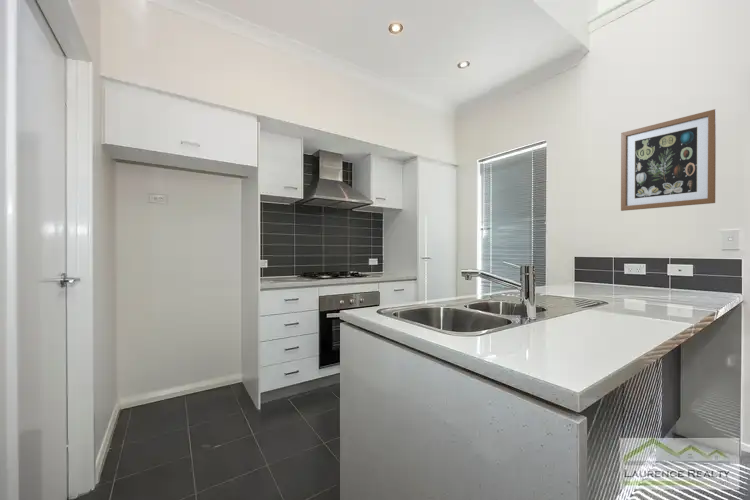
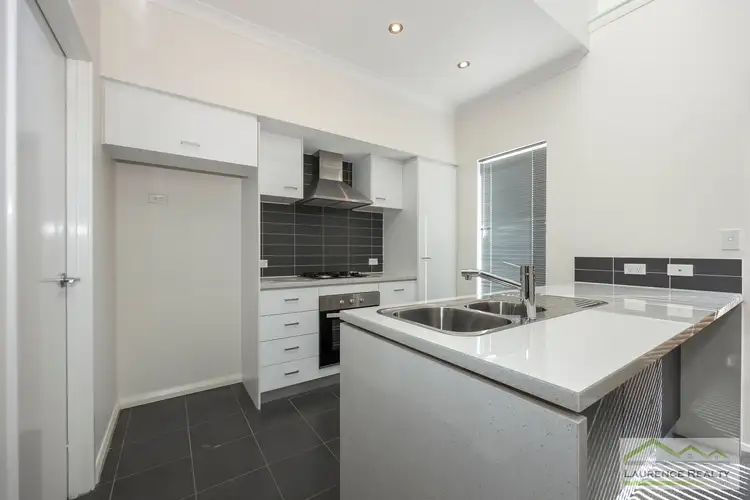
- wall art [620,108,717,212]
